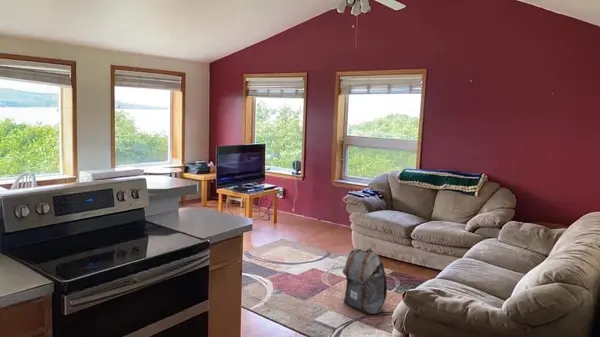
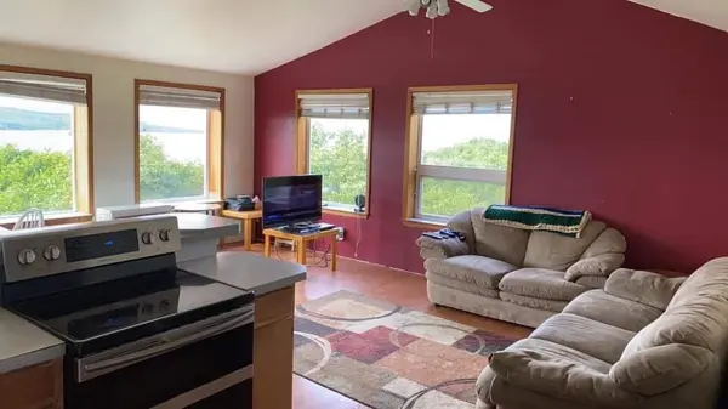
- backpack [342,247,388,315]
